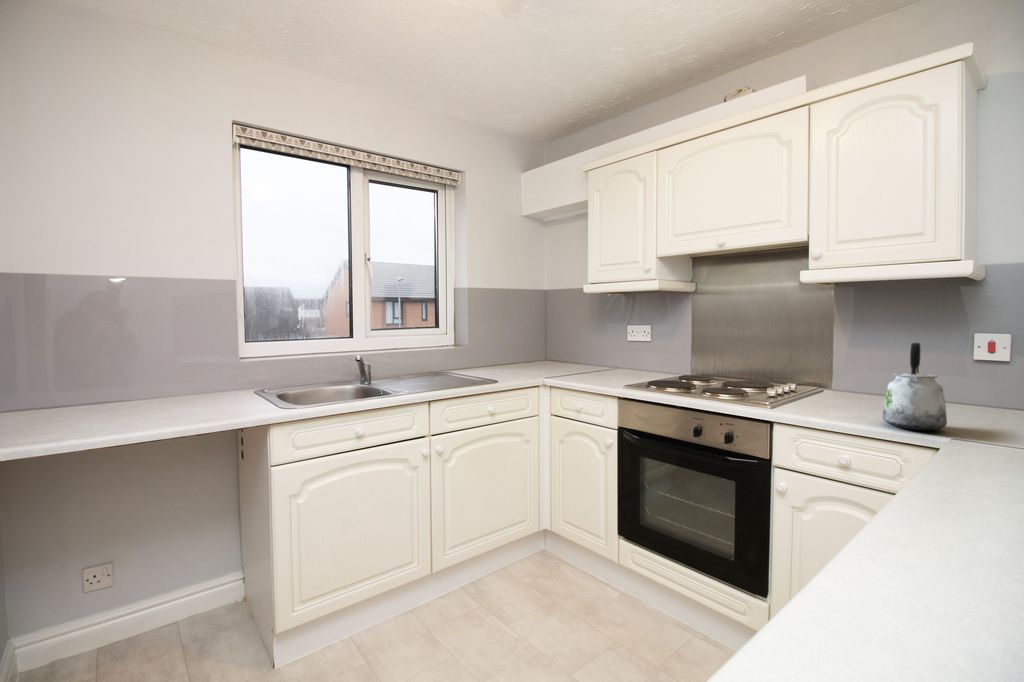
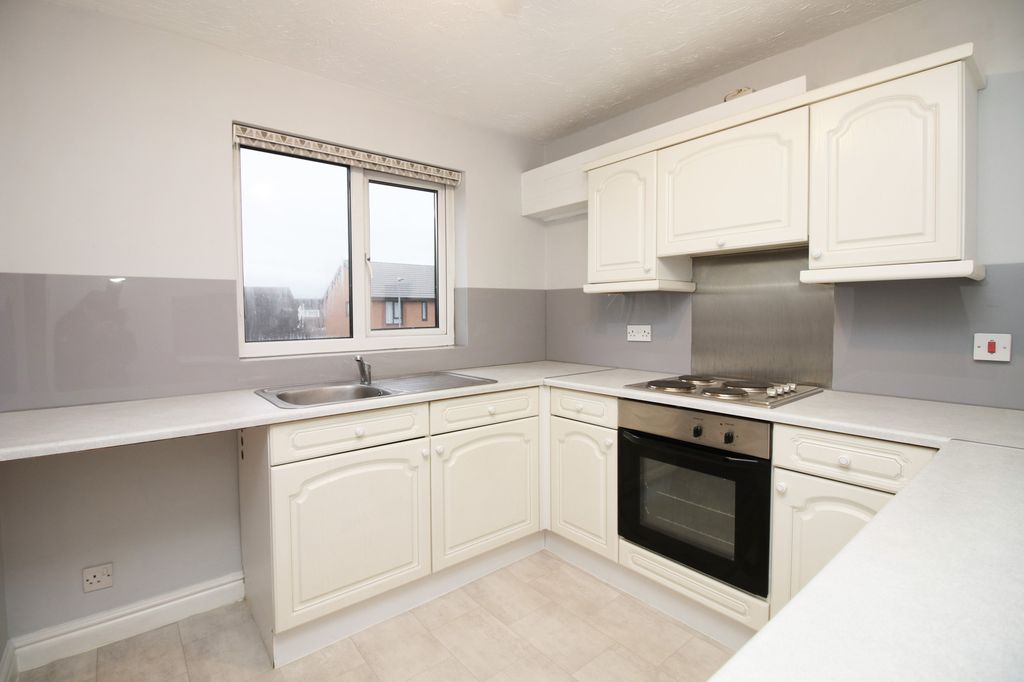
- kettle [882,342,948,431]
